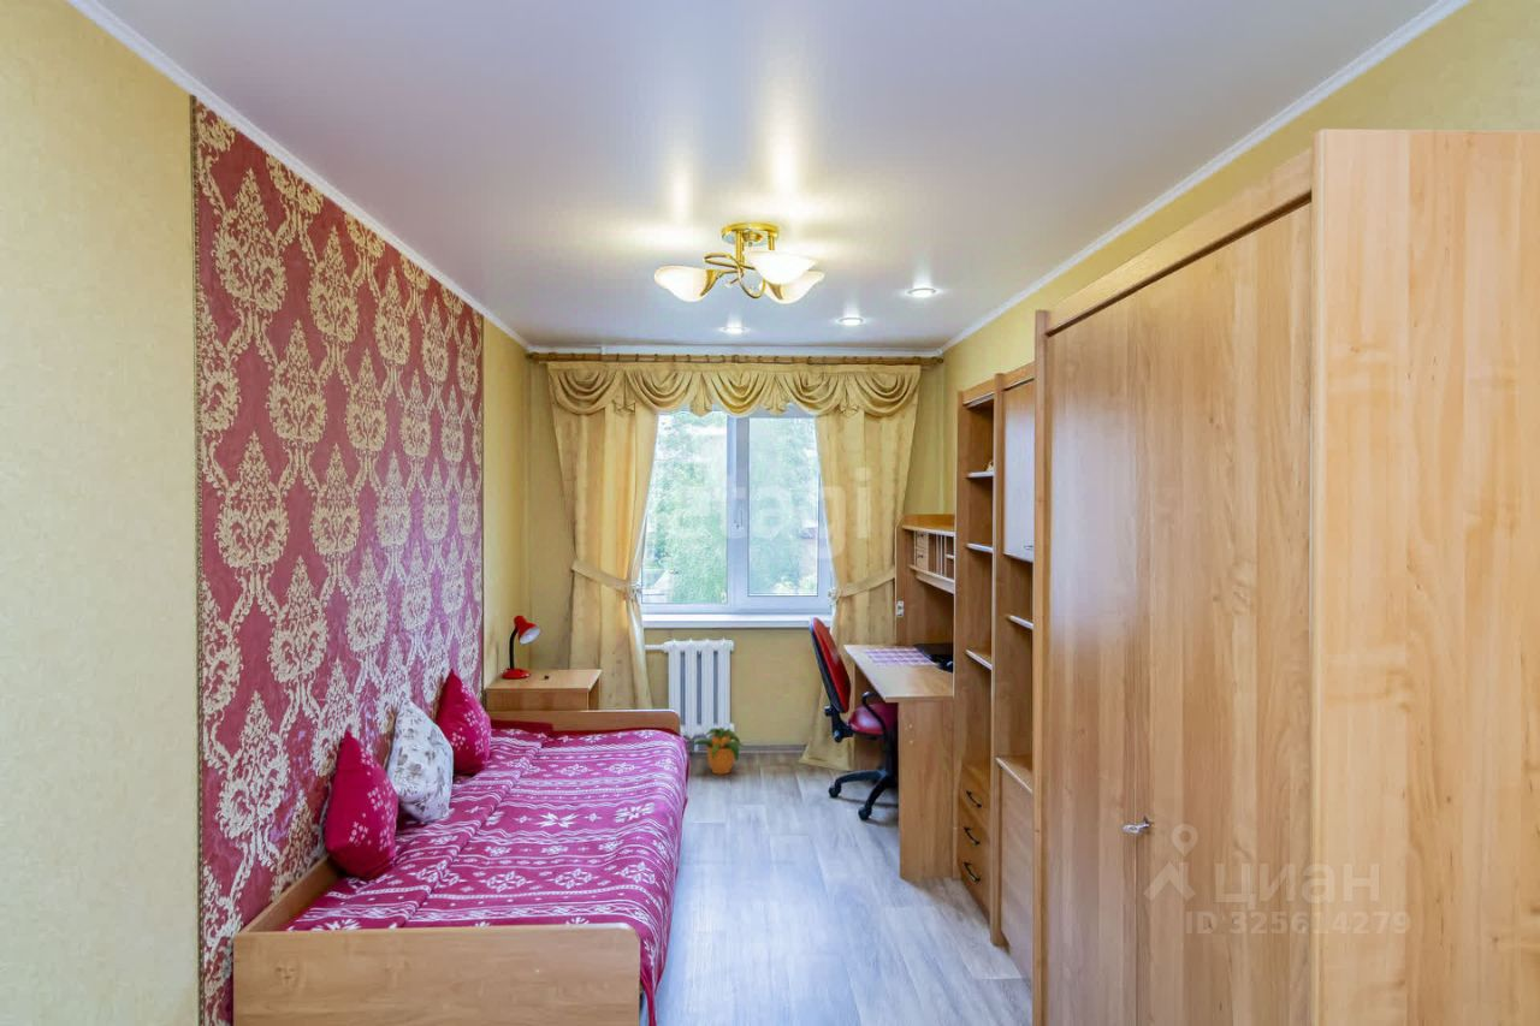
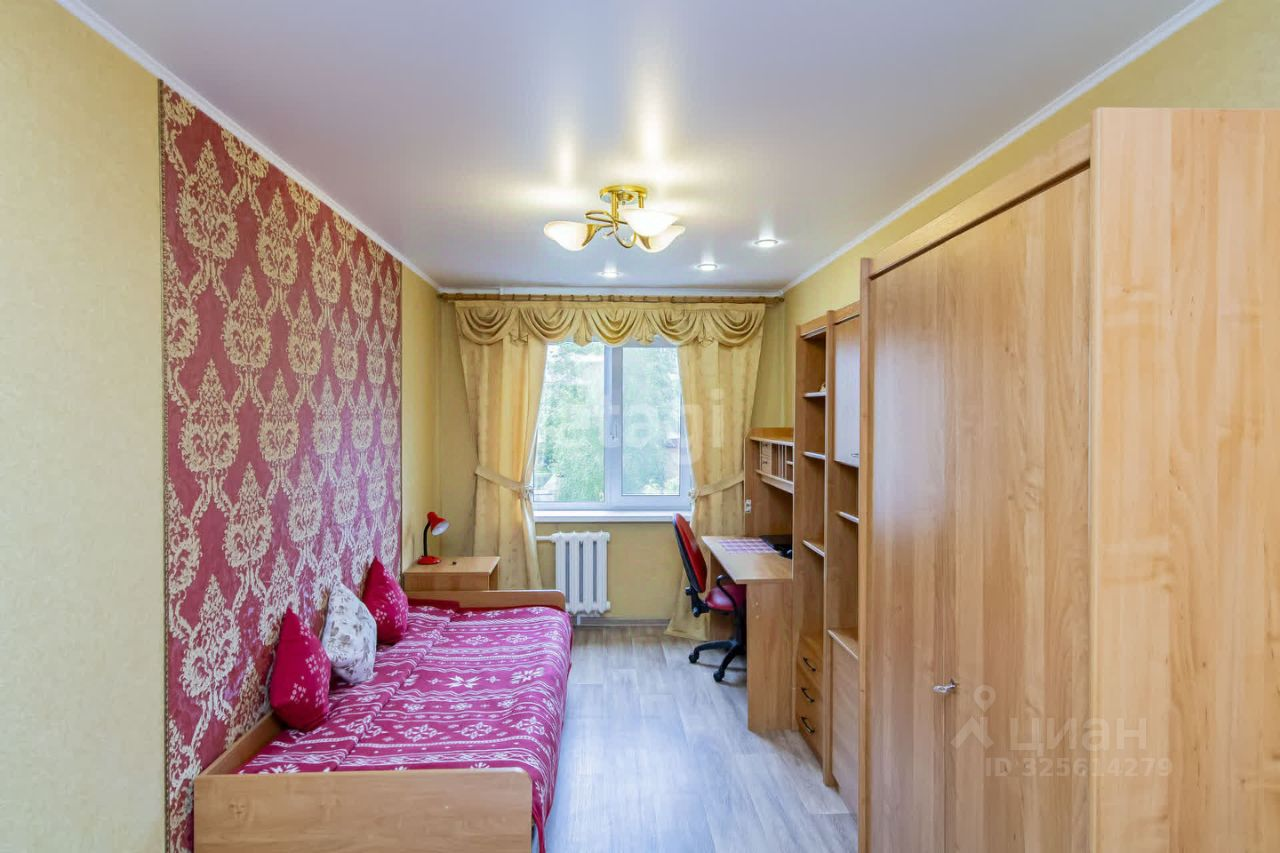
- potted plant [688,726,745,775]
